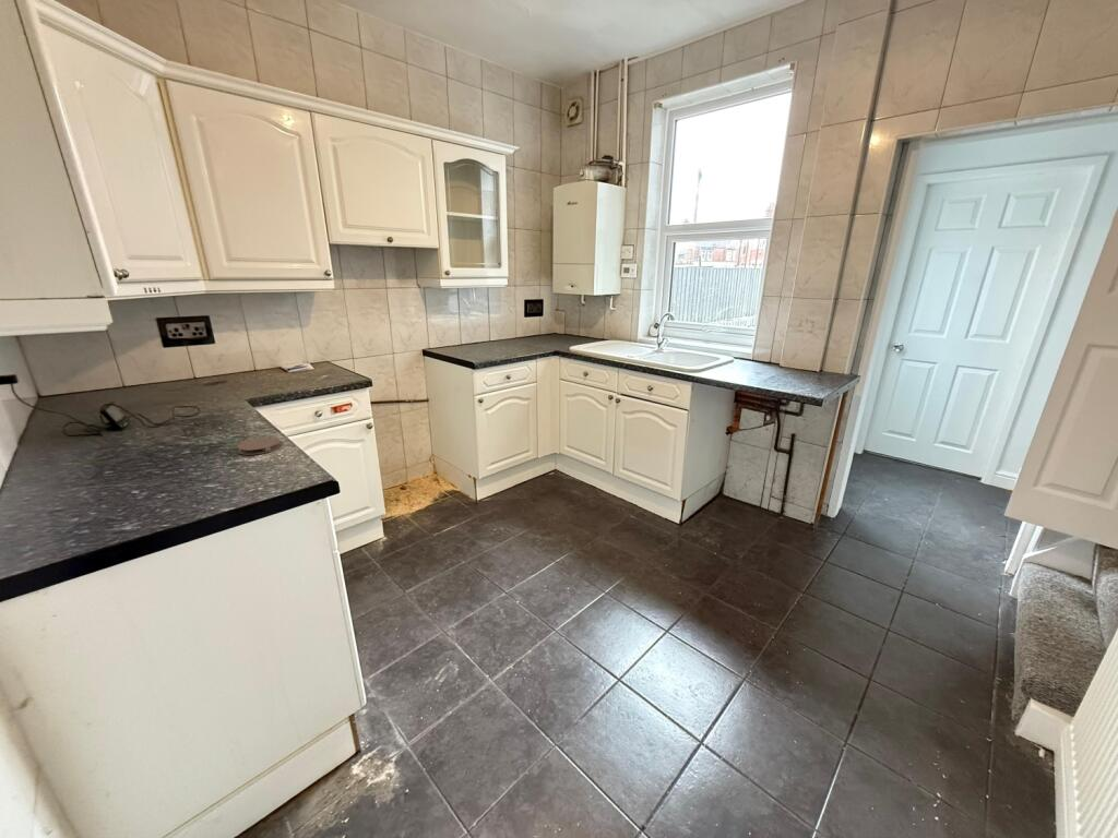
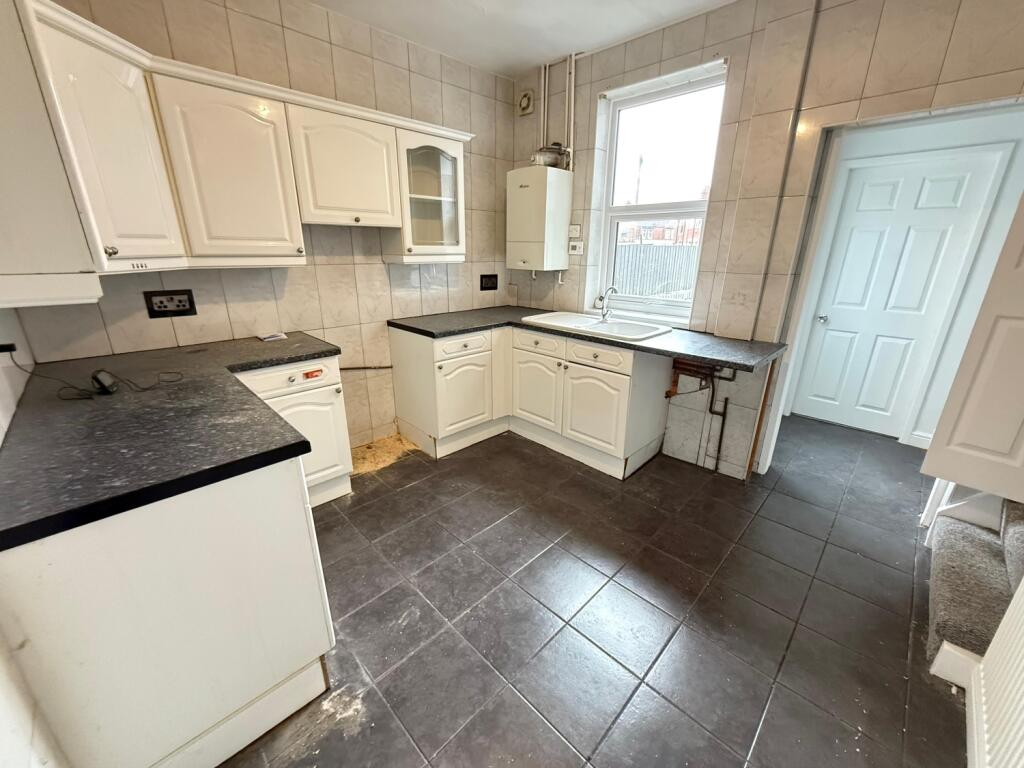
- coaster [236,436,282,456]
